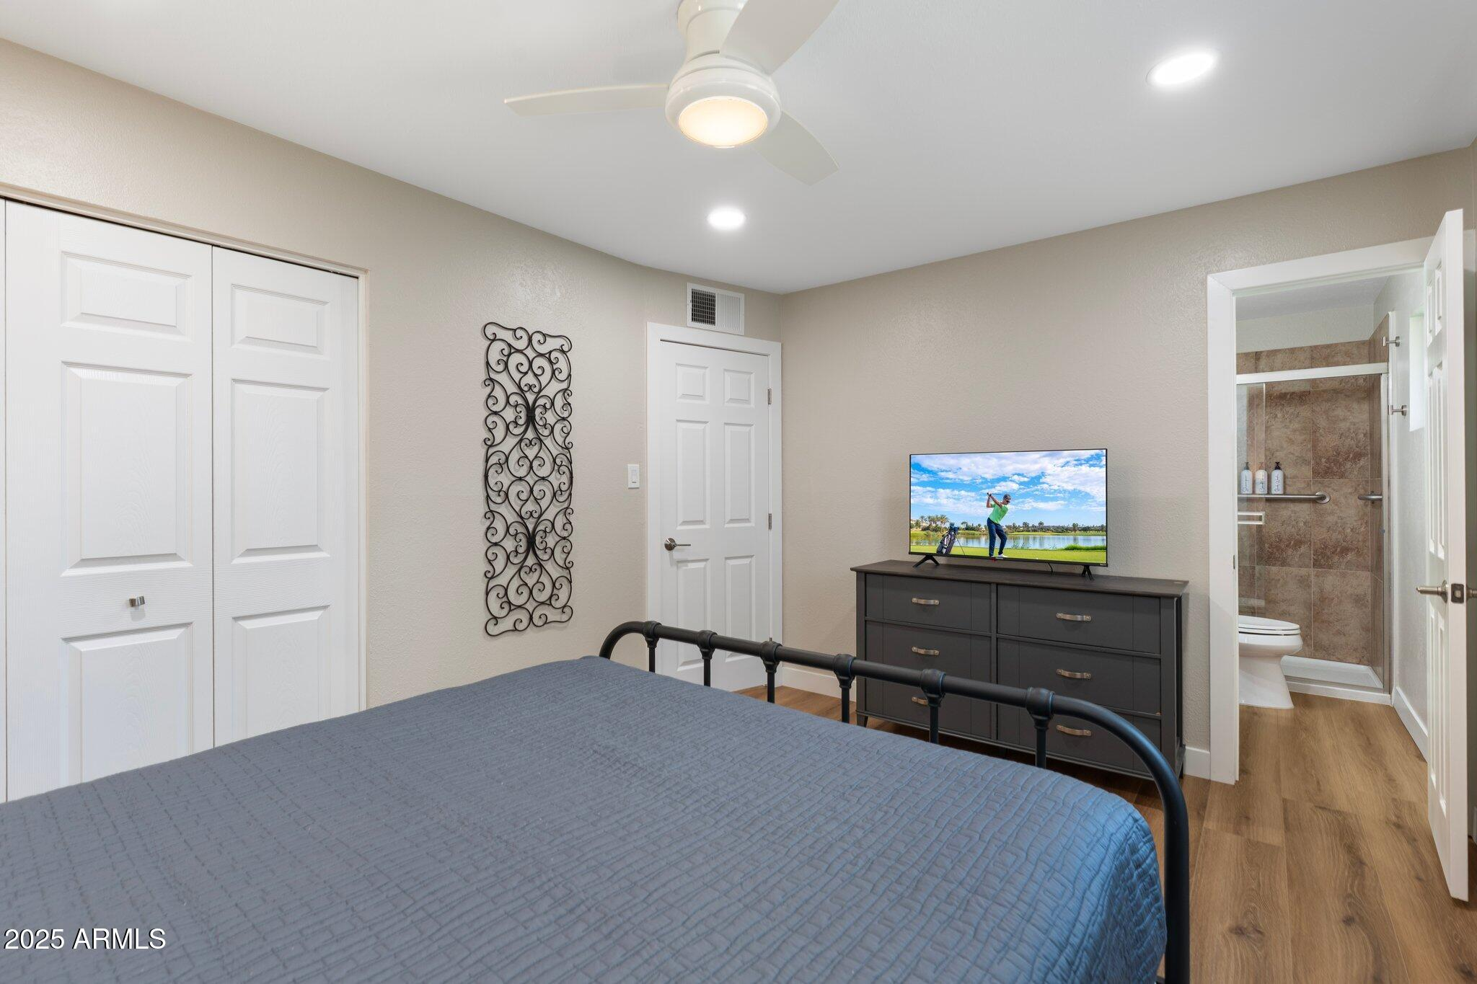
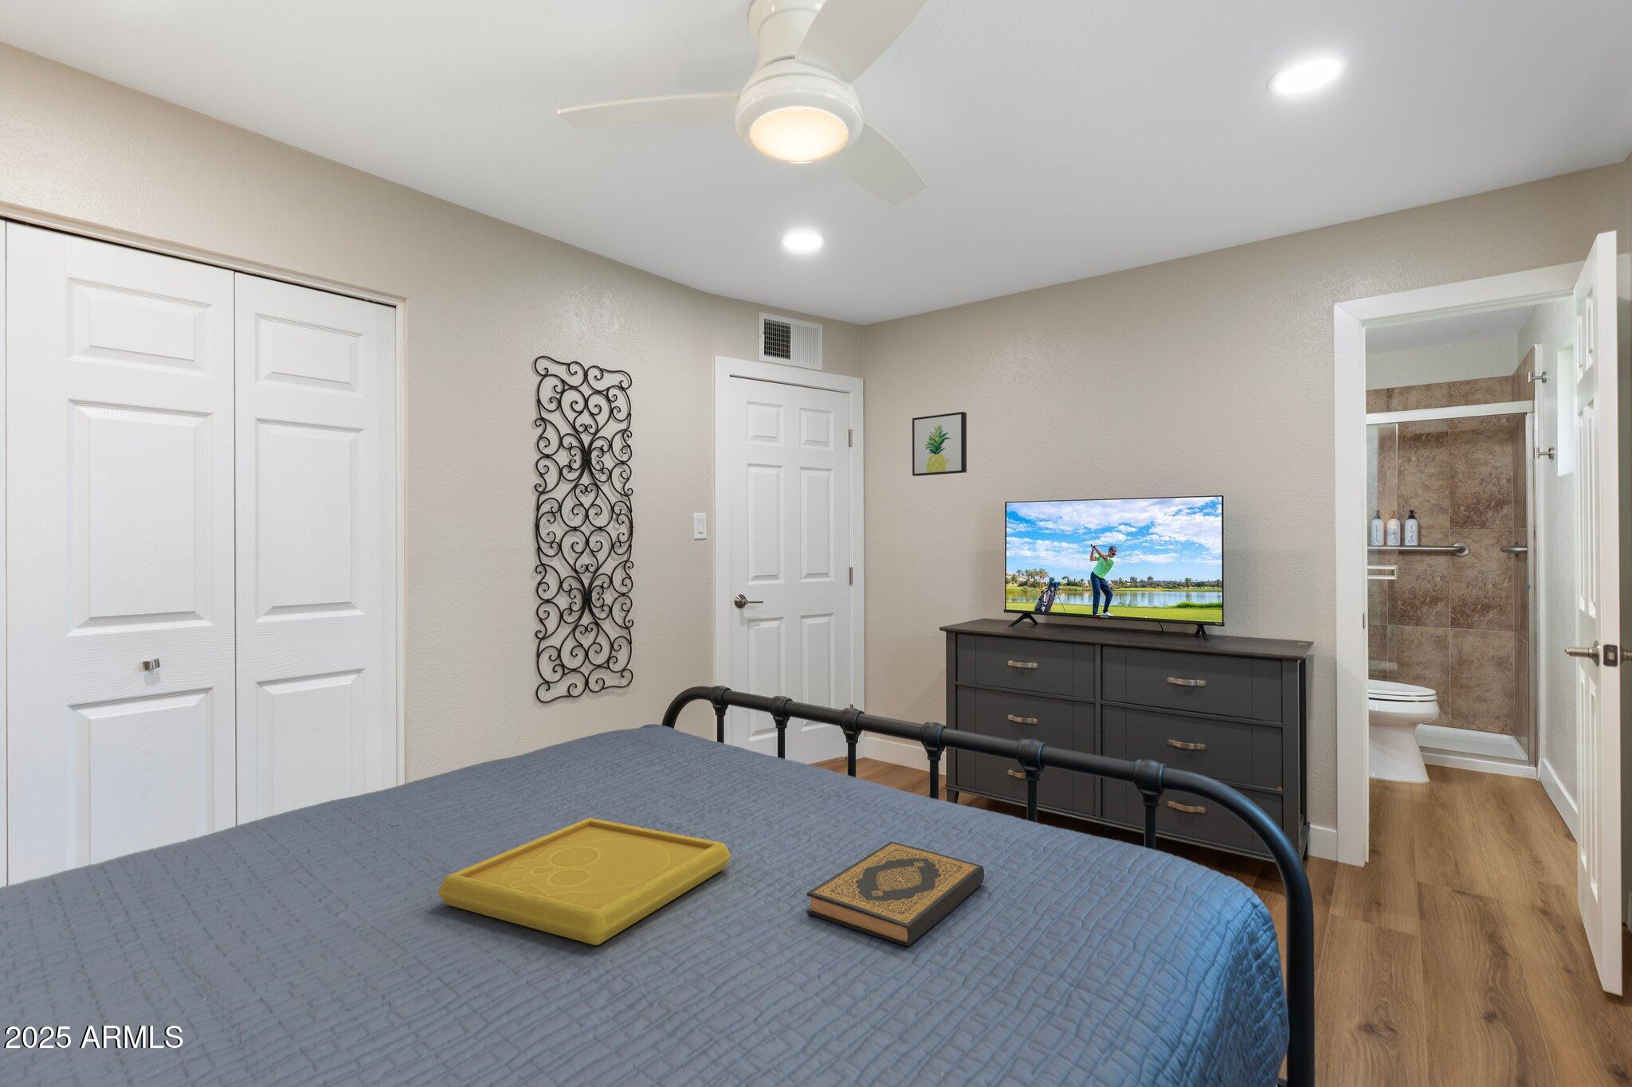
+ serving tray [438,816,732,946]
+ wall art [911,411,967,477]
+ hardback book [806,841,985,946]
